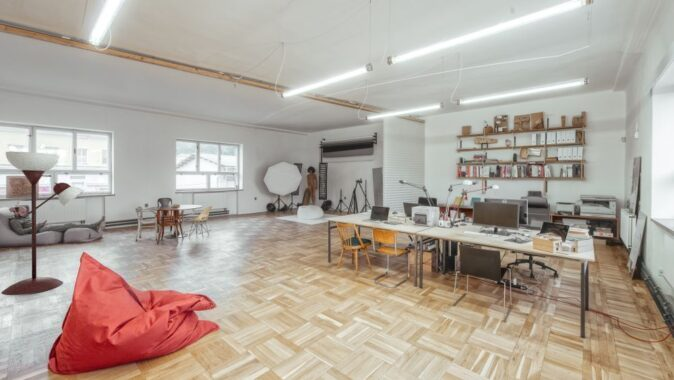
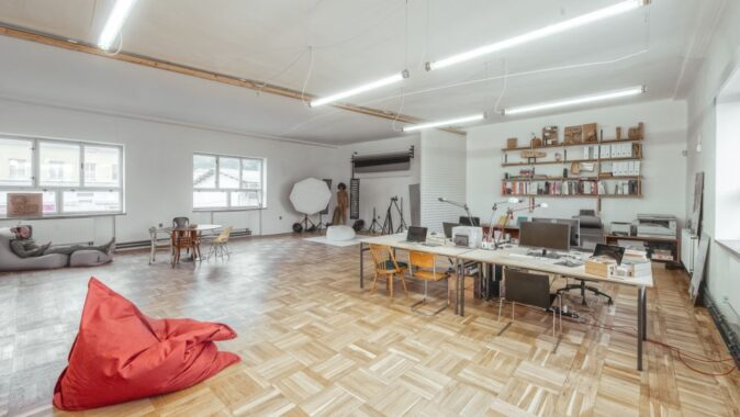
- floor lamp [0,151,85,296]
